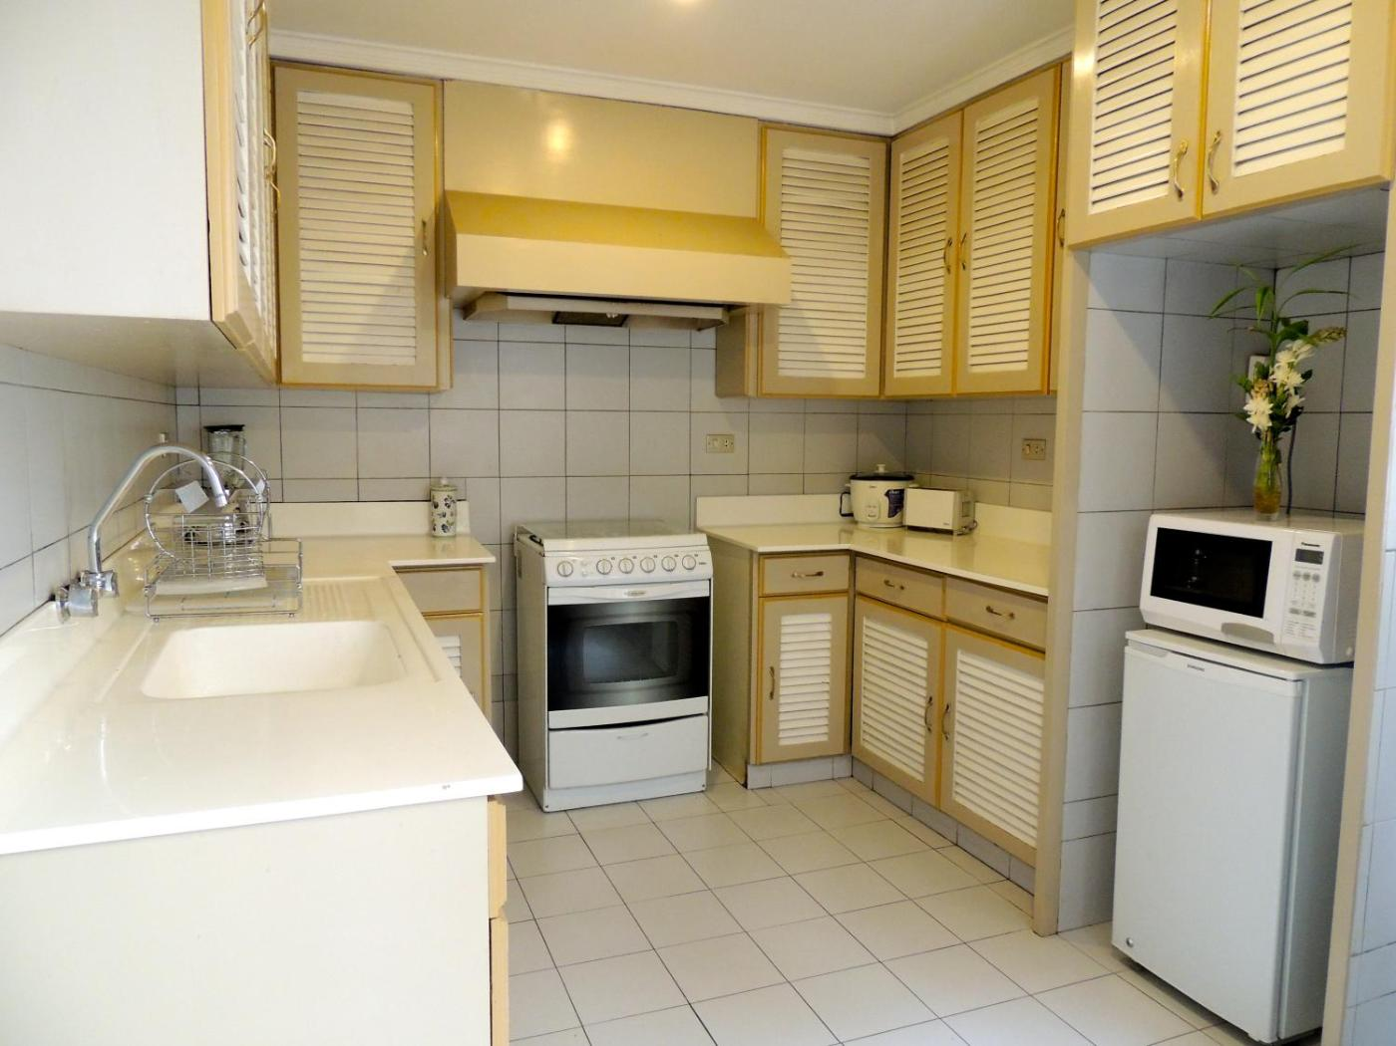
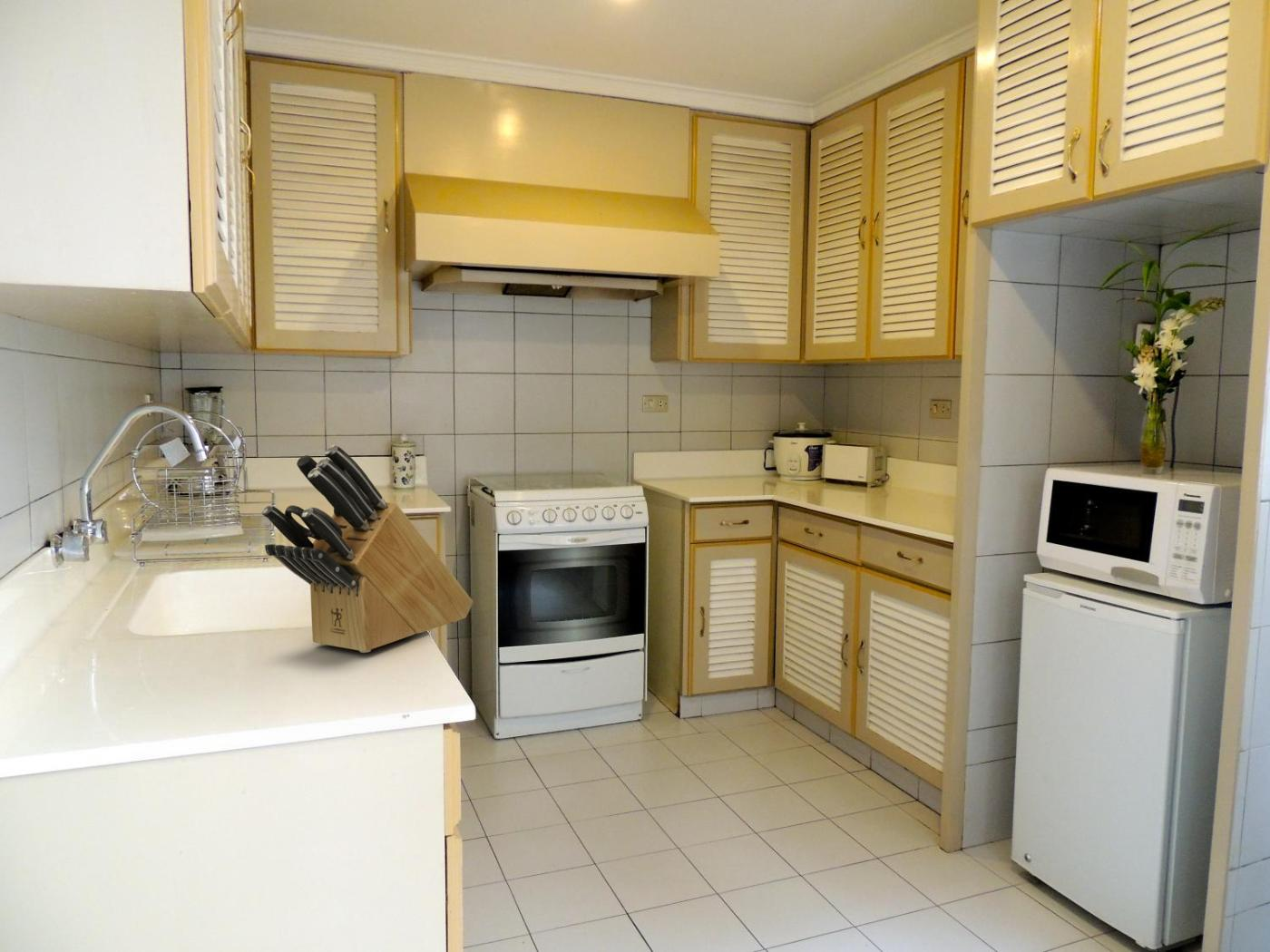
+ knife block [261,444,474,654]
